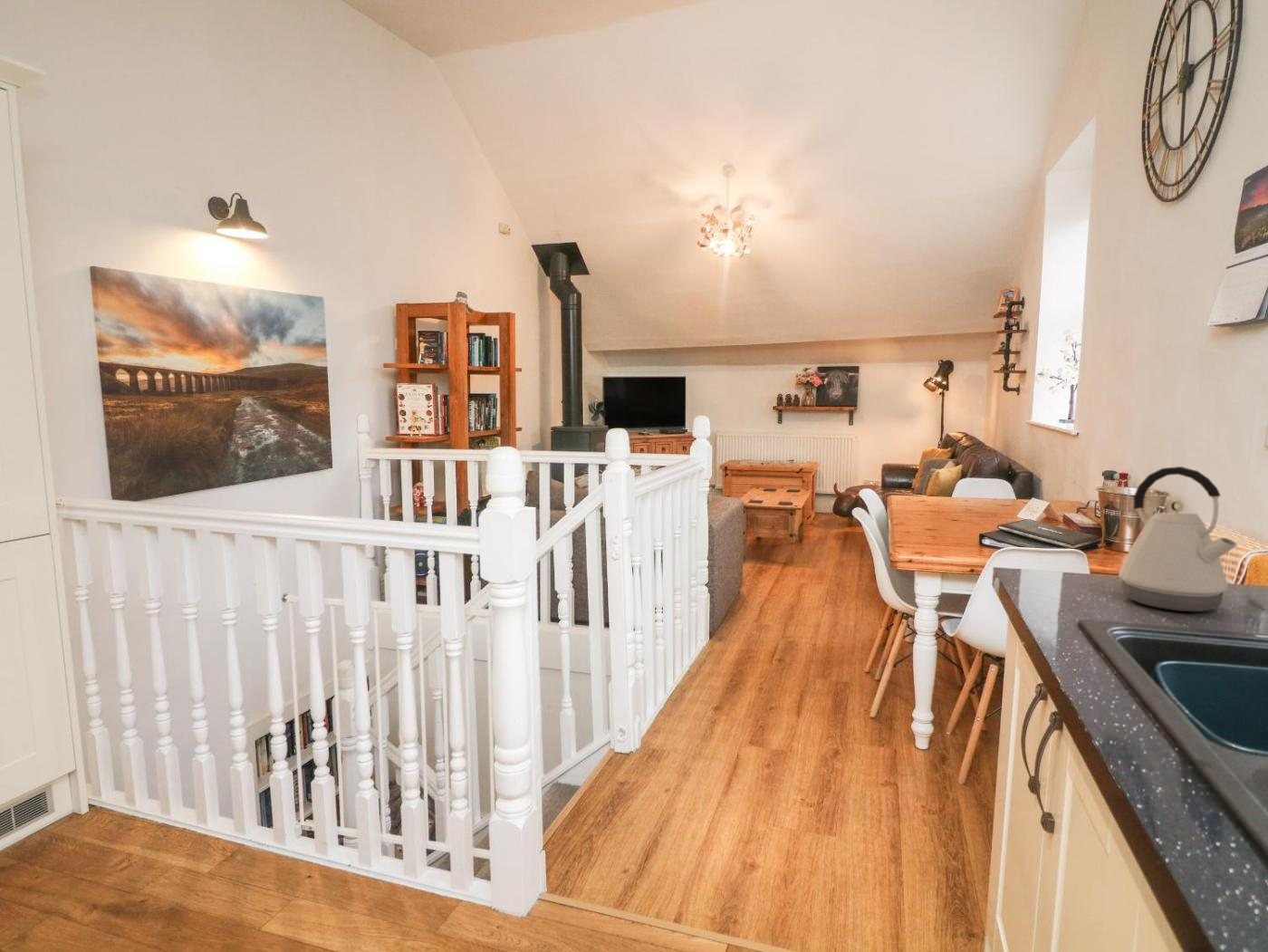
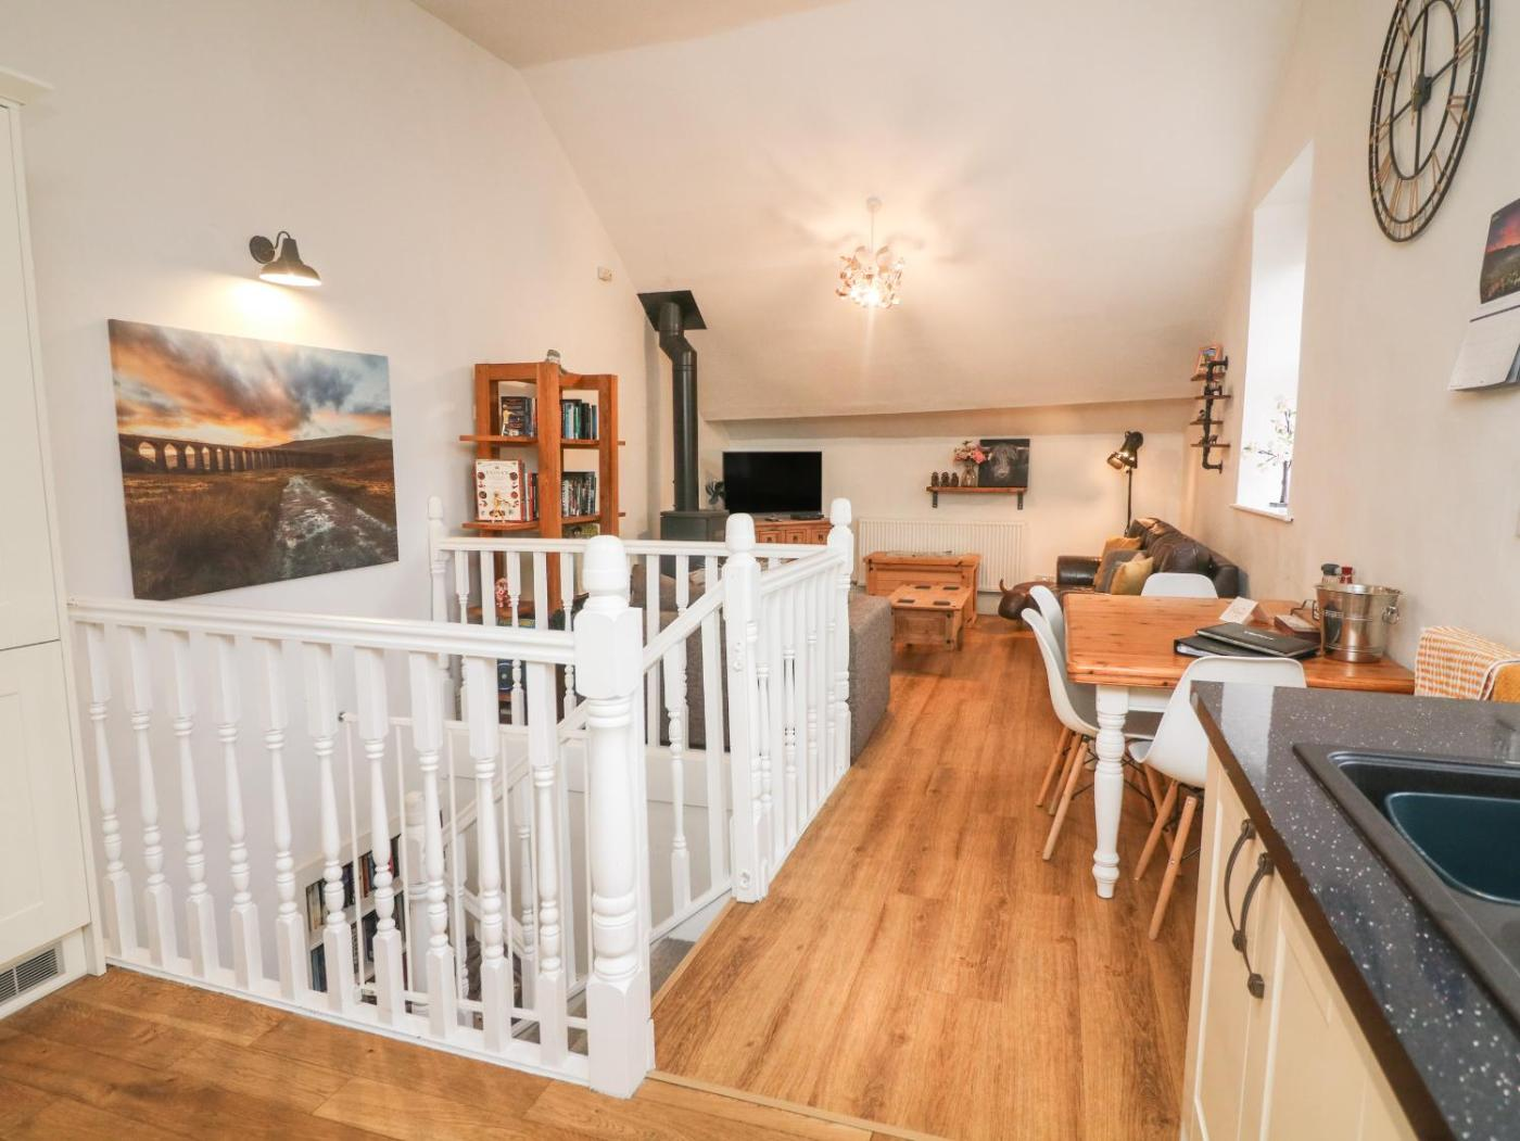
- kettle [1118,466,1238,612]
